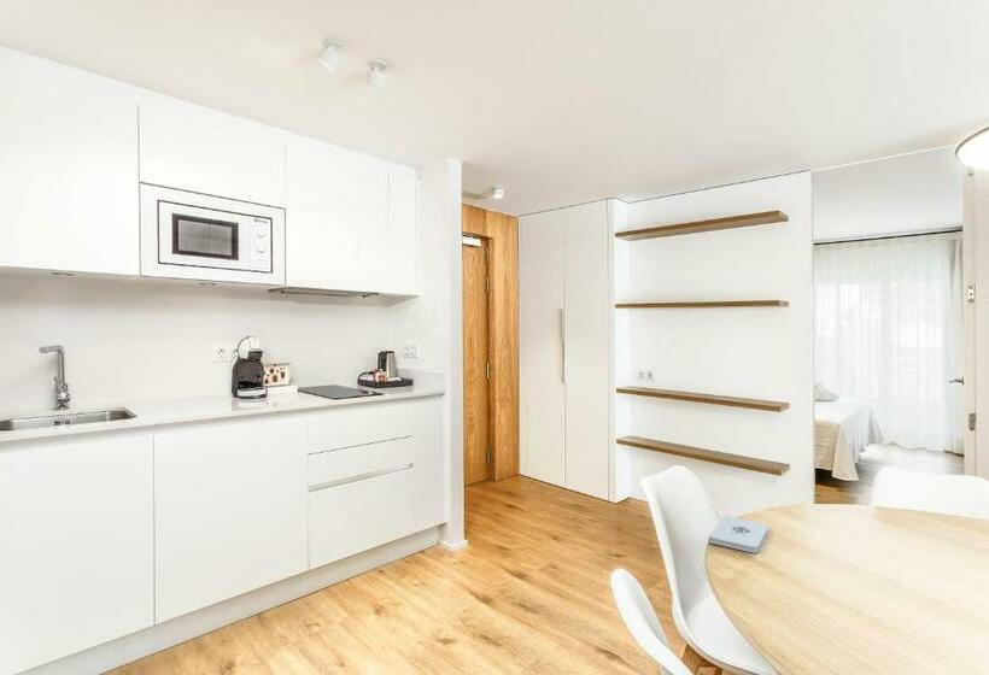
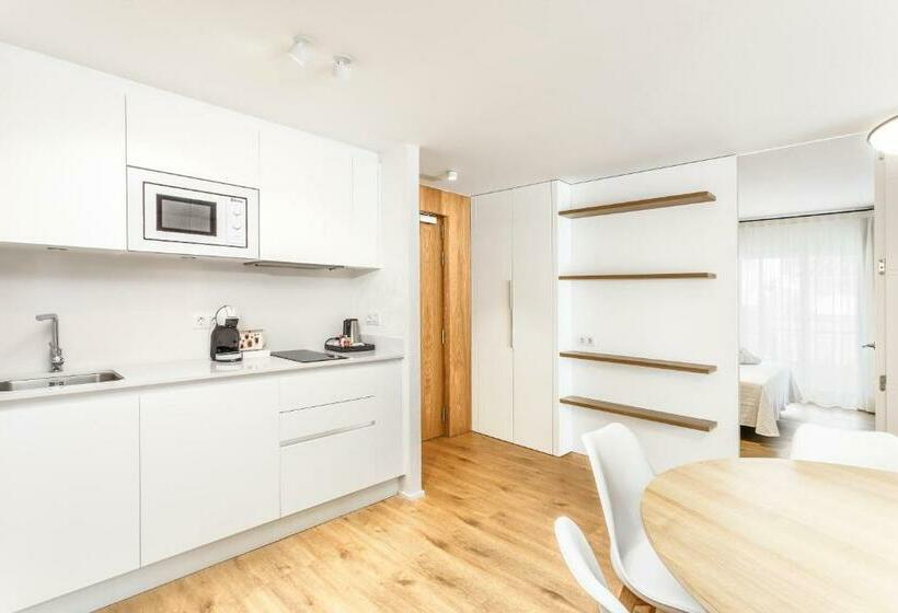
- notepad [707,515,771,554]
